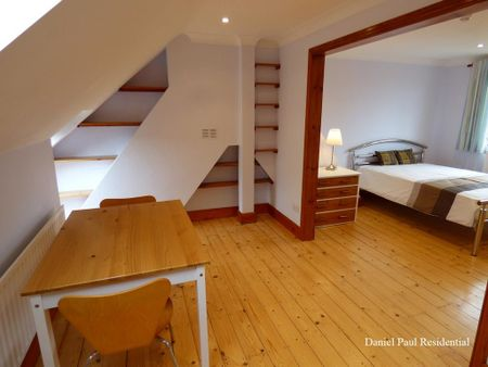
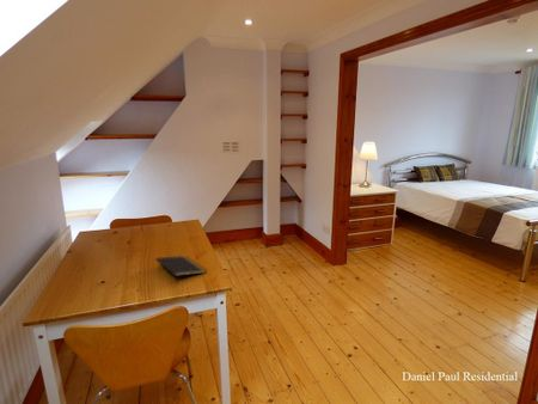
+ notepad [154,255,207,284]
